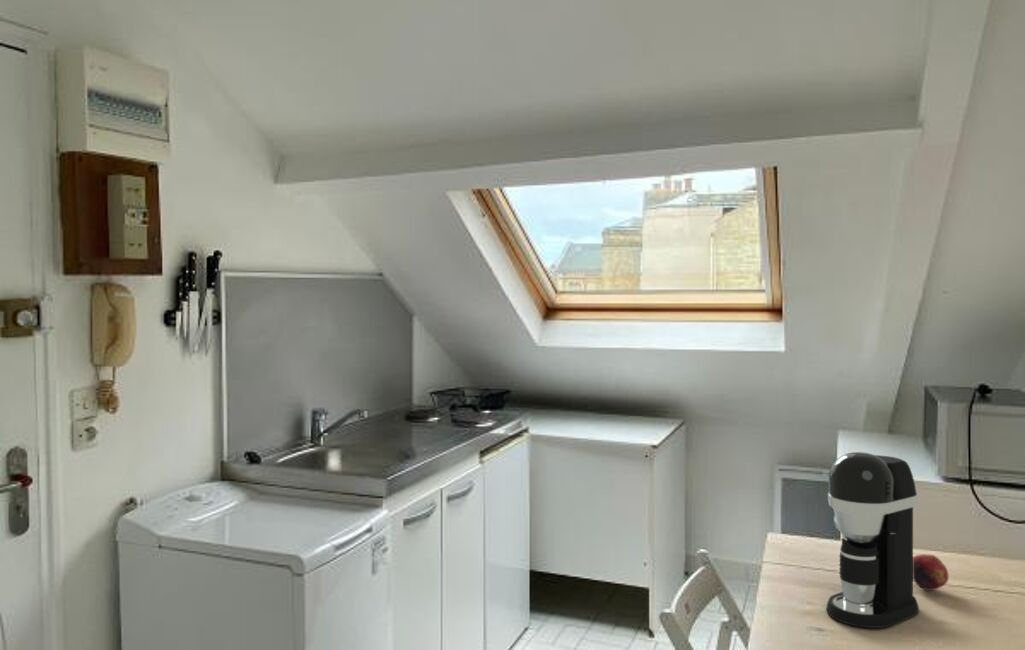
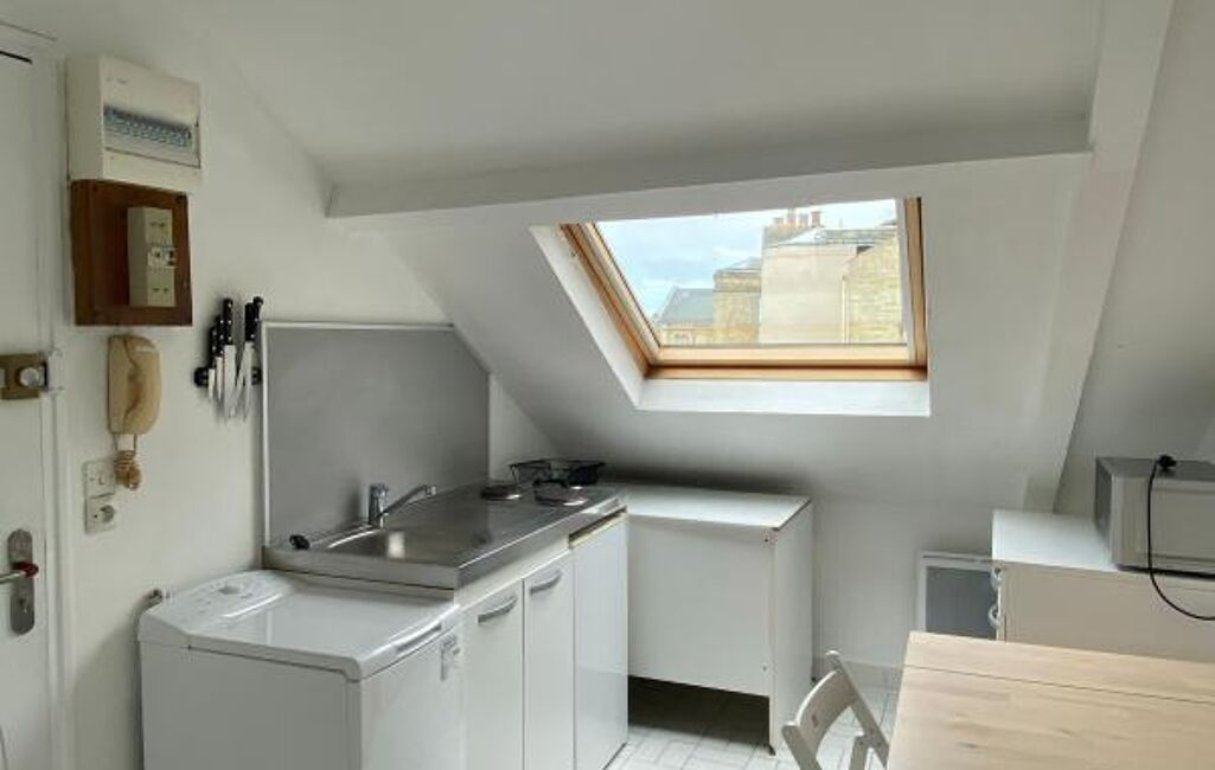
- fruit [913,553,950,591]
- coffee maker [825,451,920,629]
